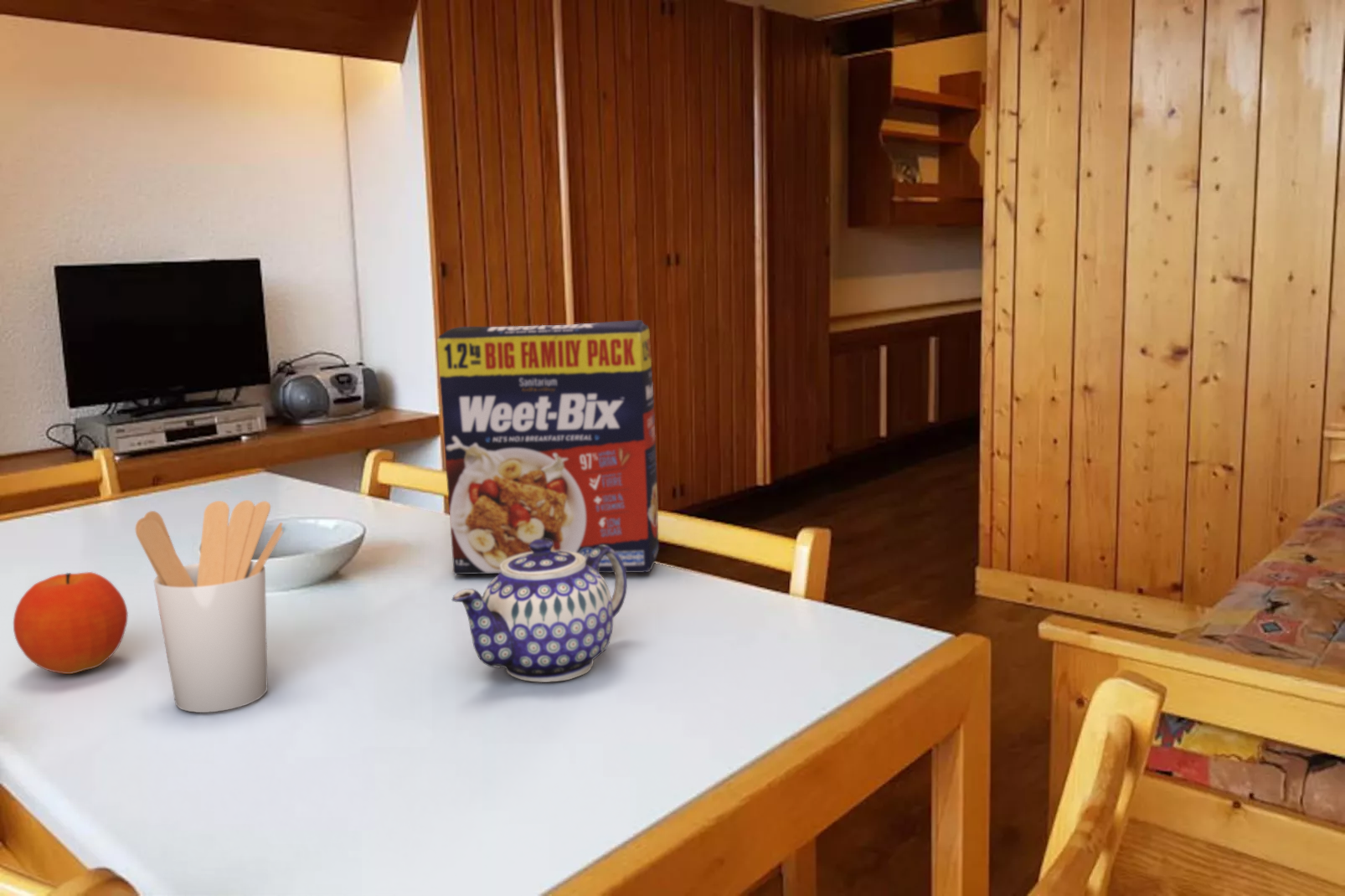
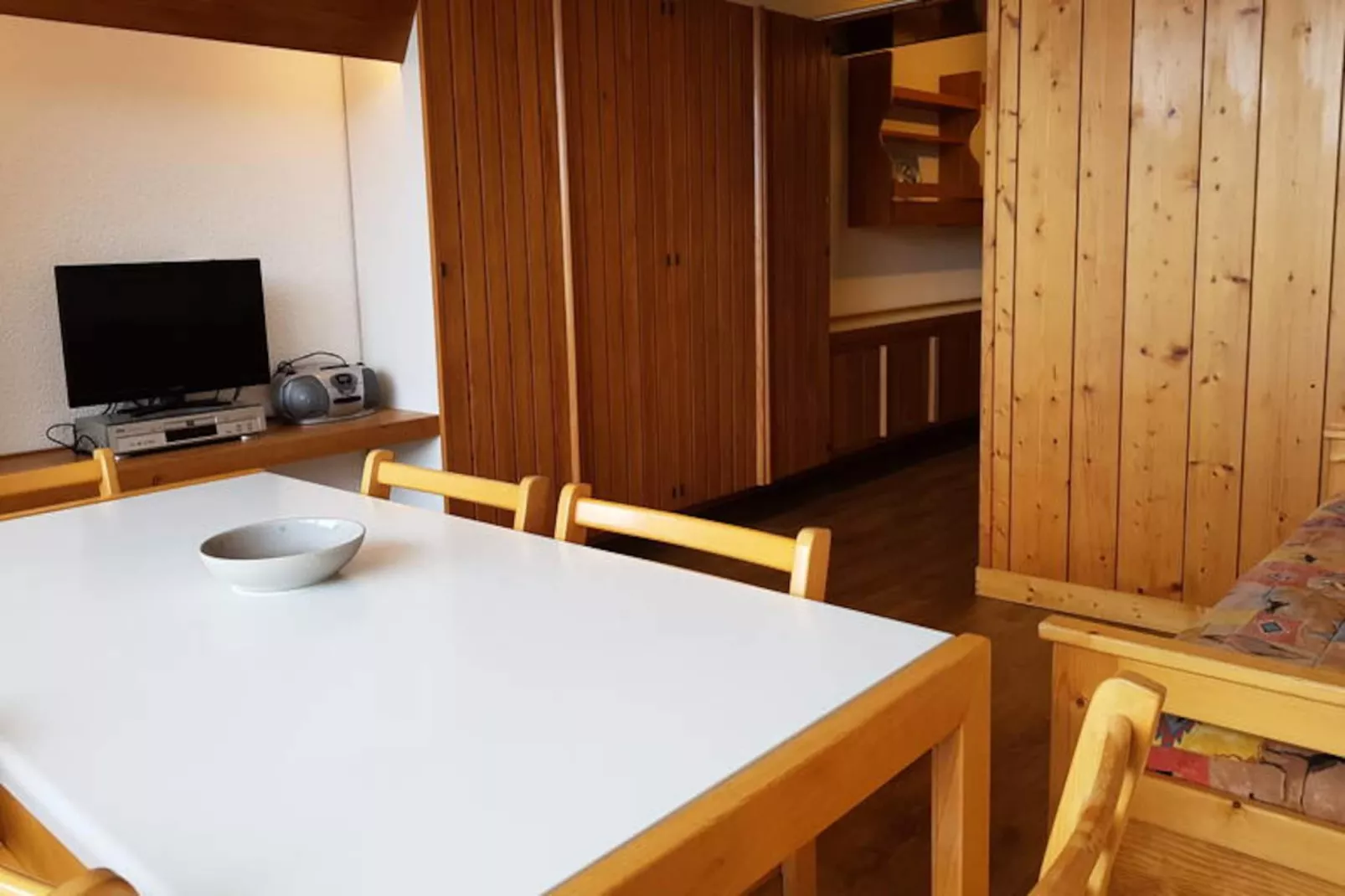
- cereal box [436,319,660,575]
- fruit [13,571,129,675]
- teapot [451,538,628,683]
- utensil holder [134,499,285,713]
